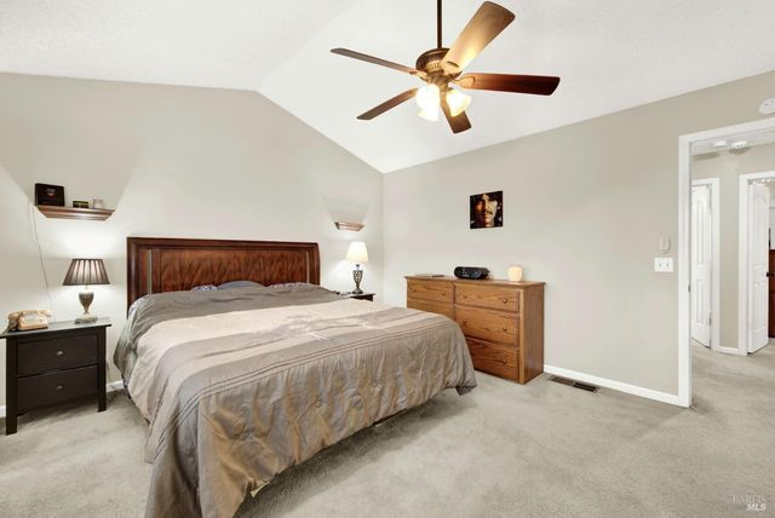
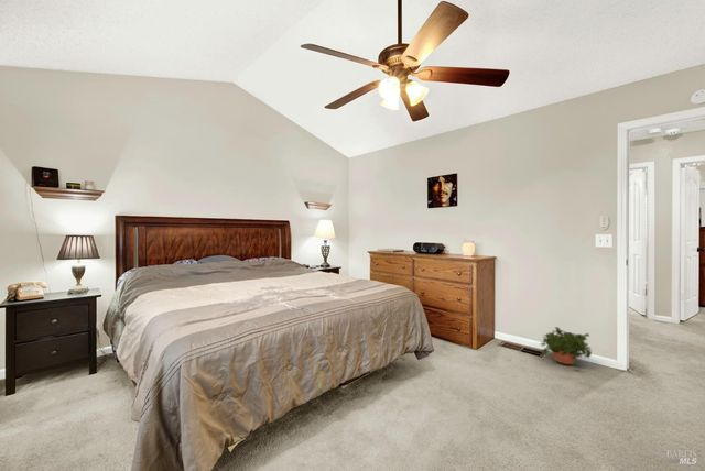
+ potted plant [539,326,593,371]
